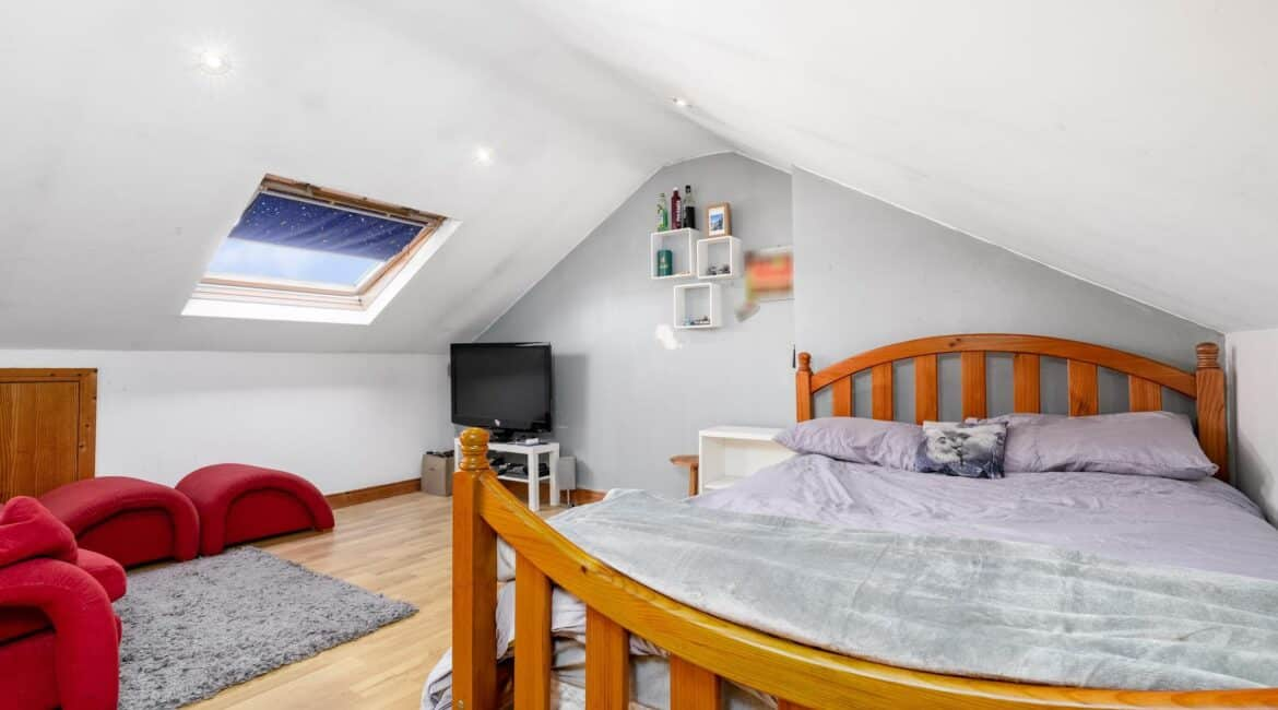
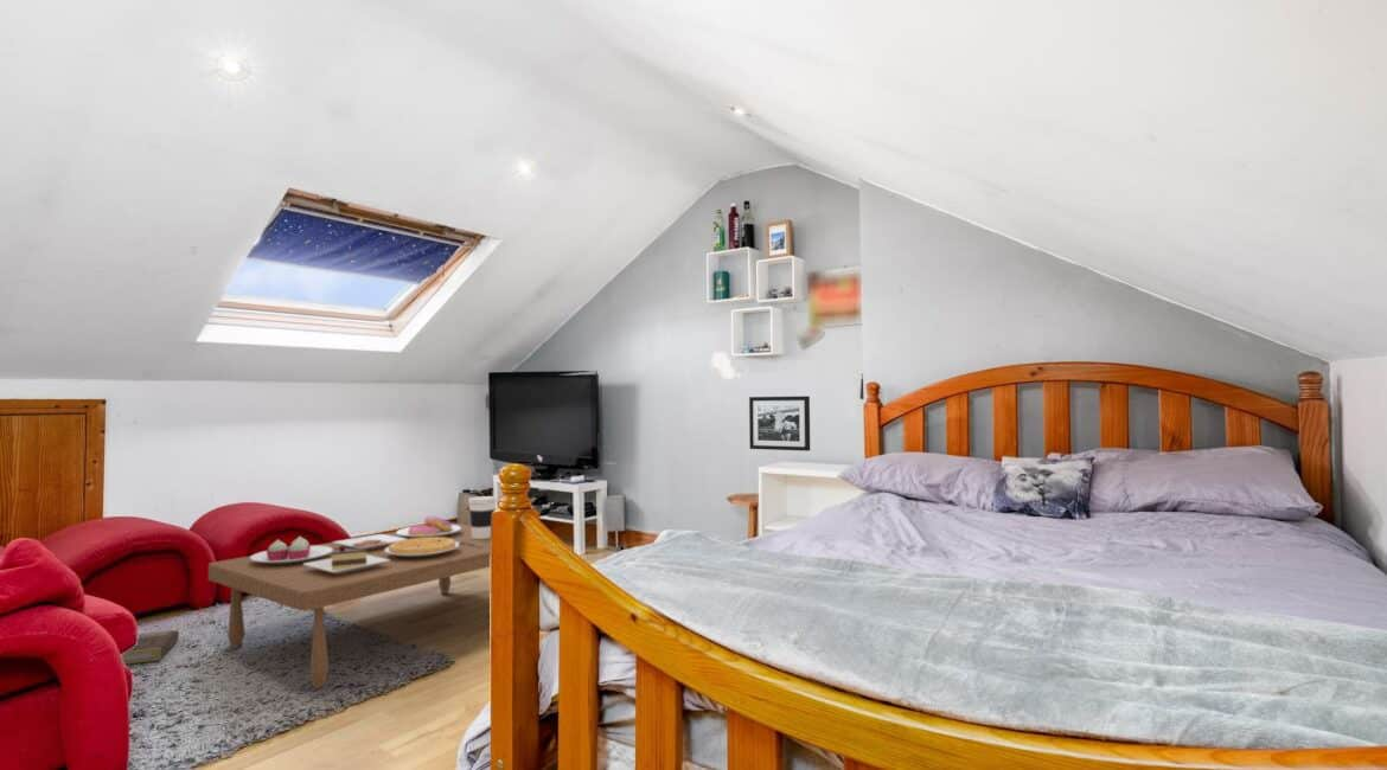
+ picture frame [748,394,811,453]
+ book [121,629,180,666]
+ coffee table [207,495,497,689]
